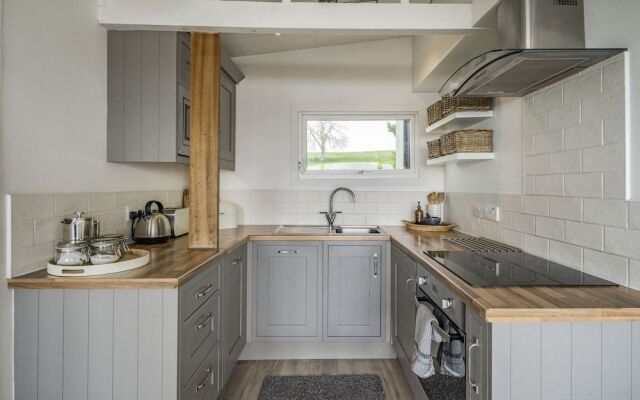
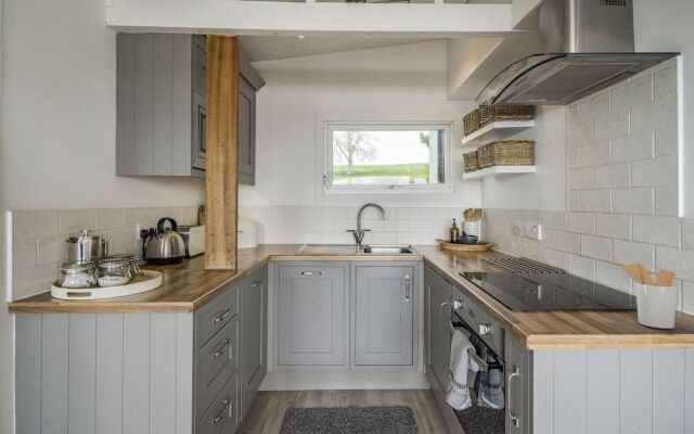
+ utensil holder [619,263,679,330]
